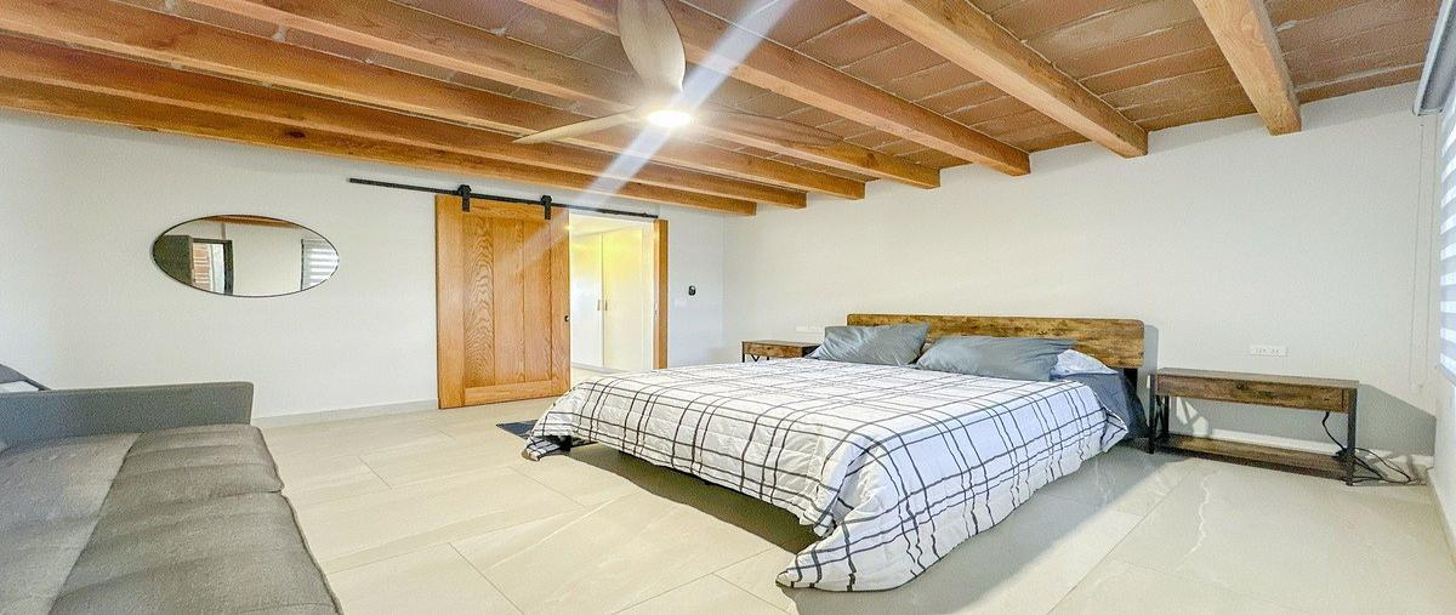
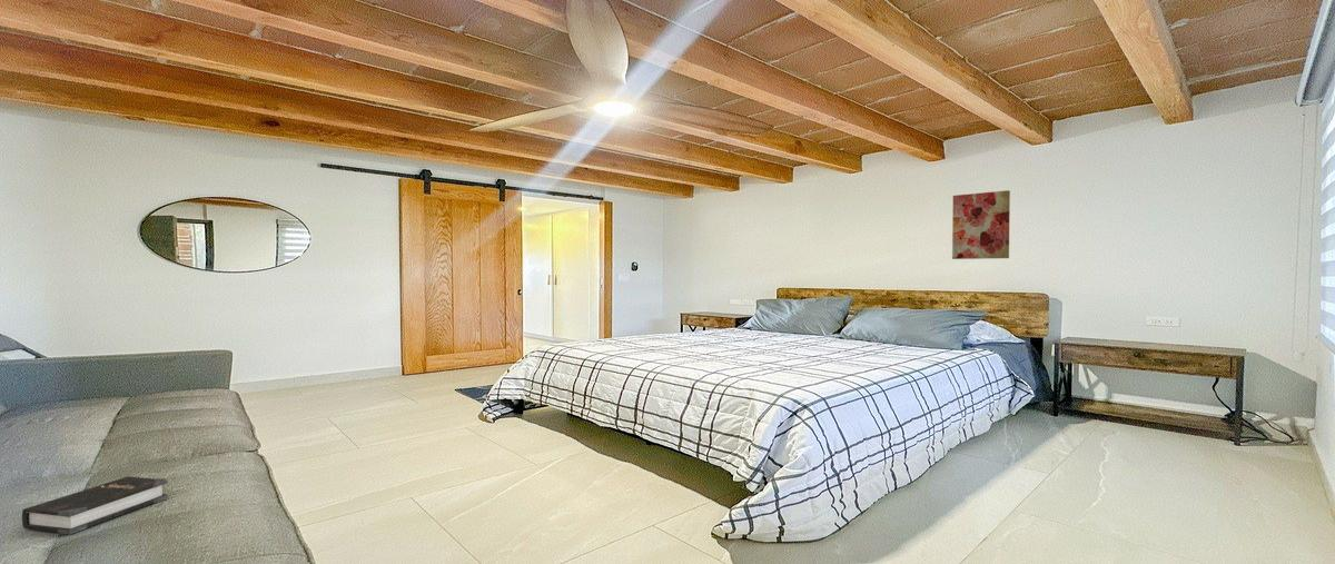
+ hardback book [21,475,169,536]
+ wall art [951,189,1011,260]
